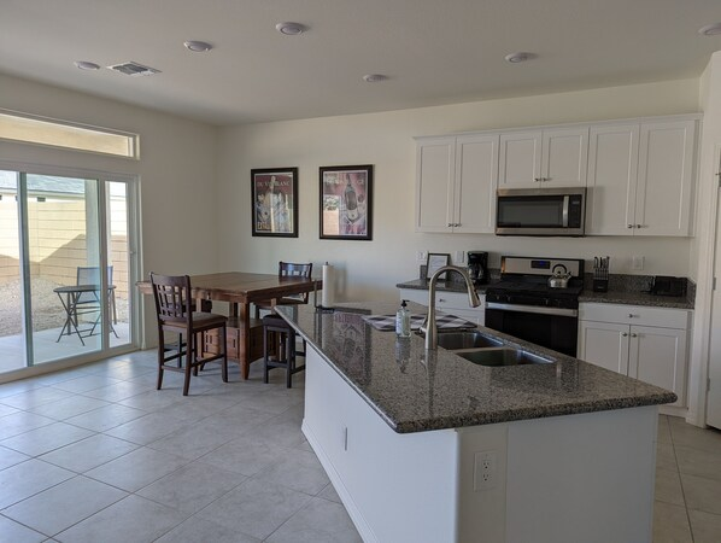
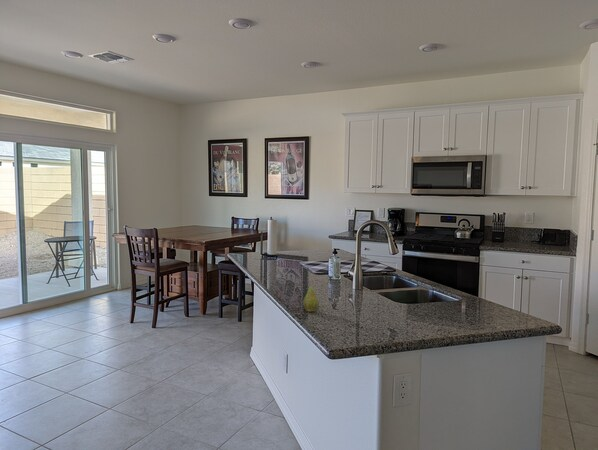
+ fruit [302,282,320,312]
